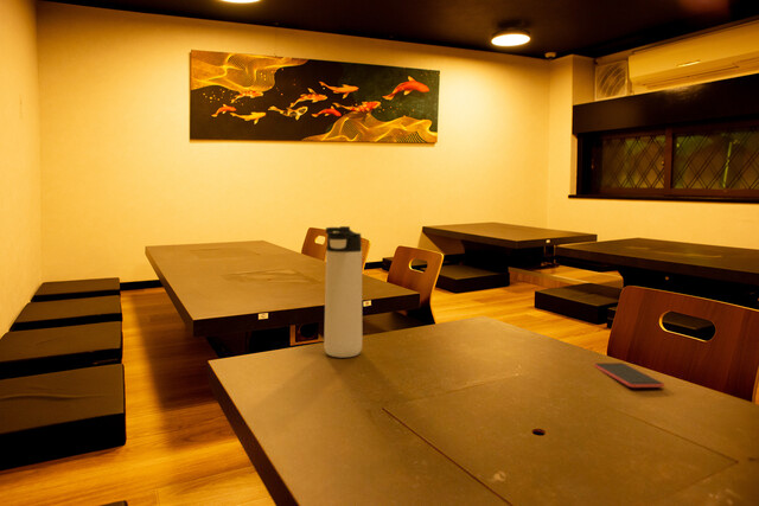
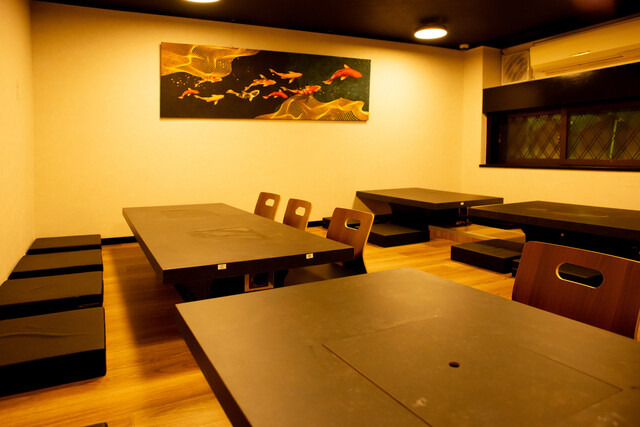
- thermos bottle [323,225,363,359]
- smartphone [593,361,665,389]
